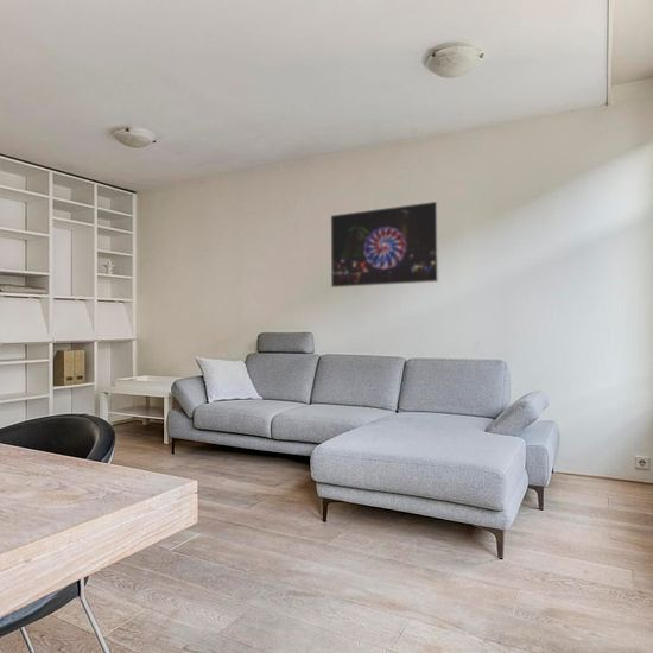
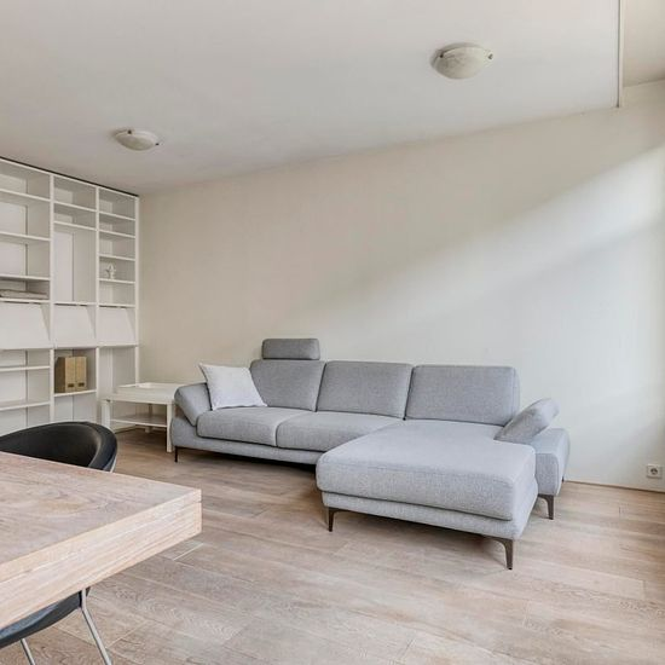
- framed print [330,201,440,289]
